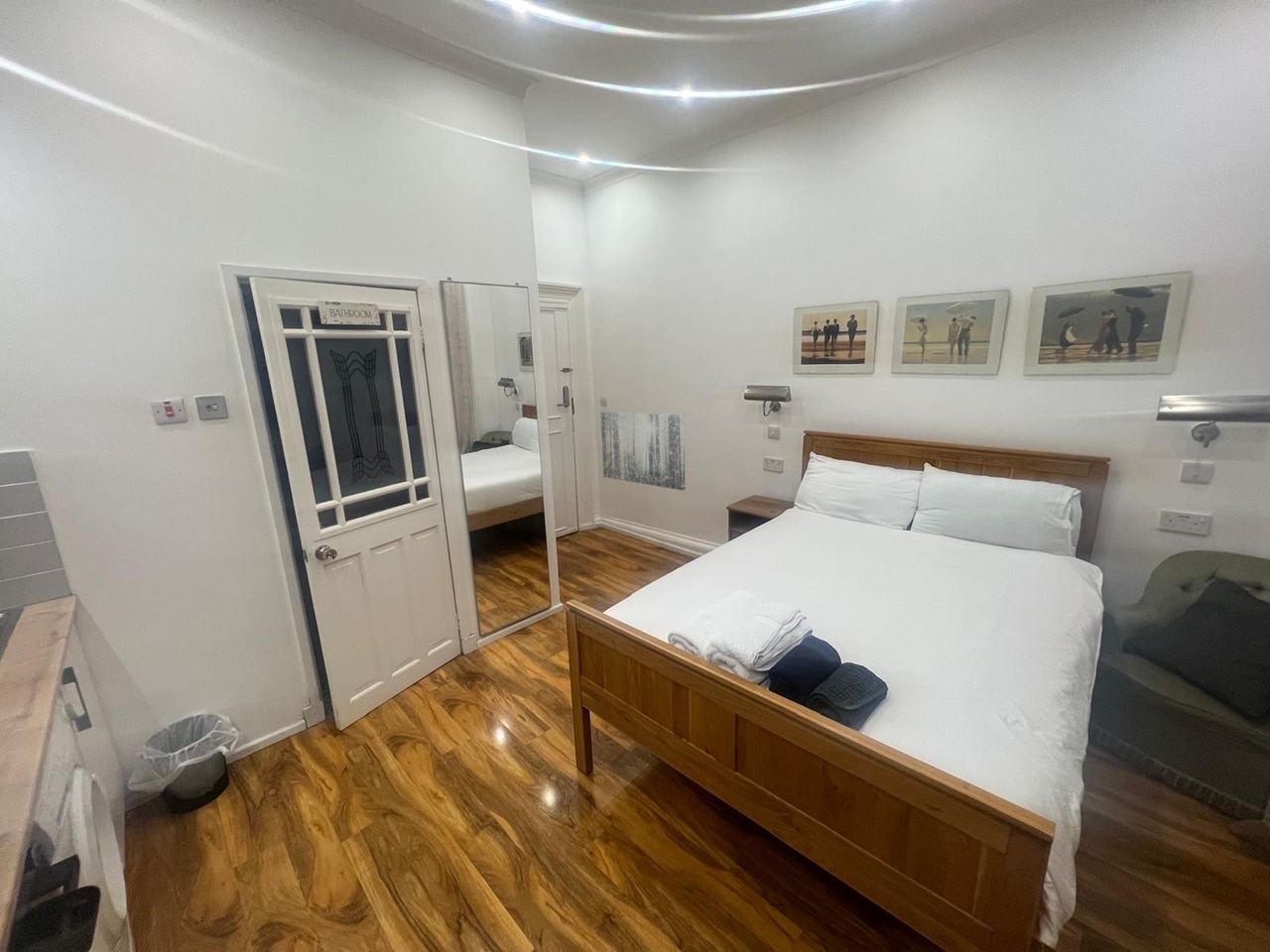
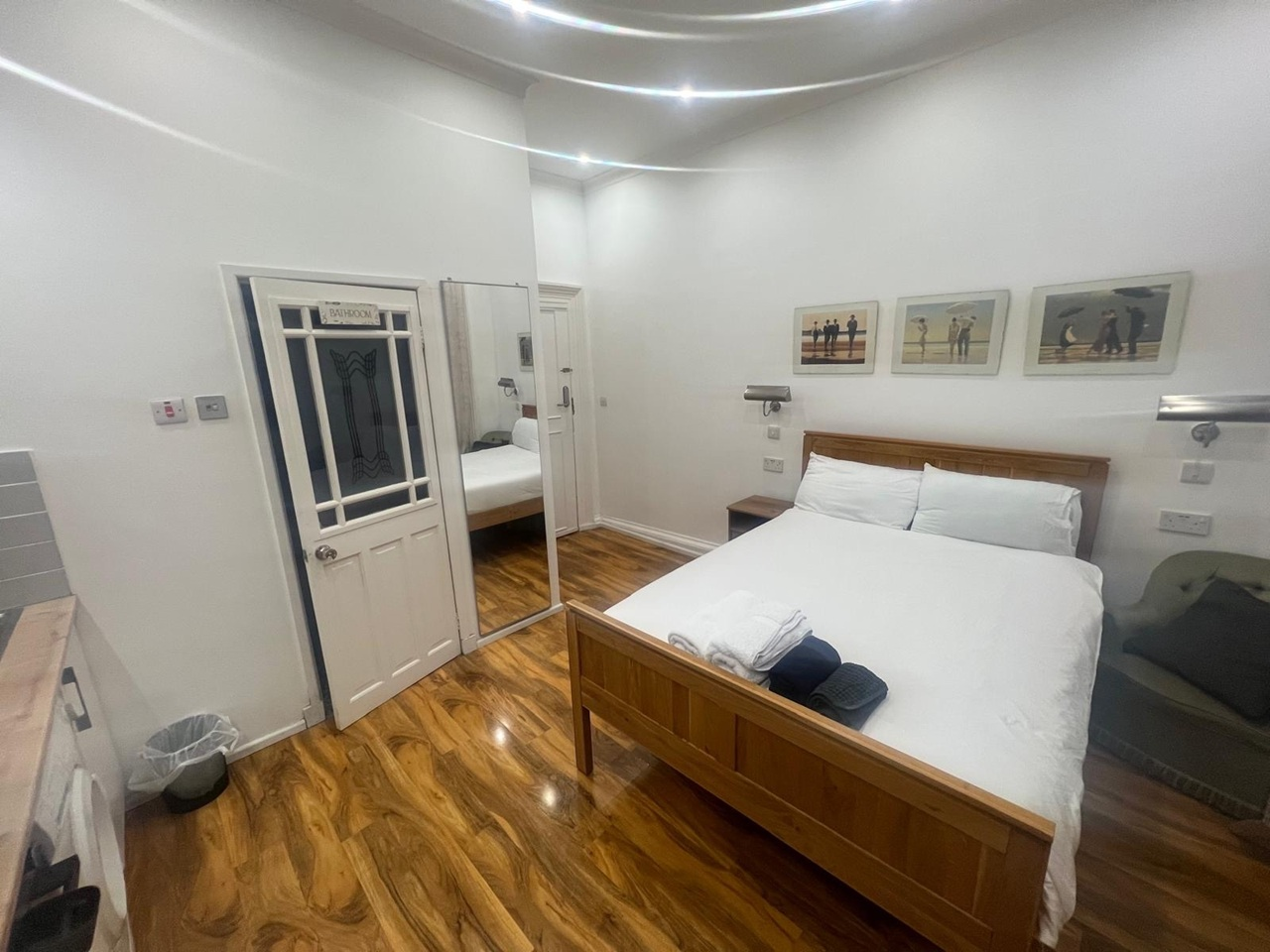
- wall art [599,411,686,491]
